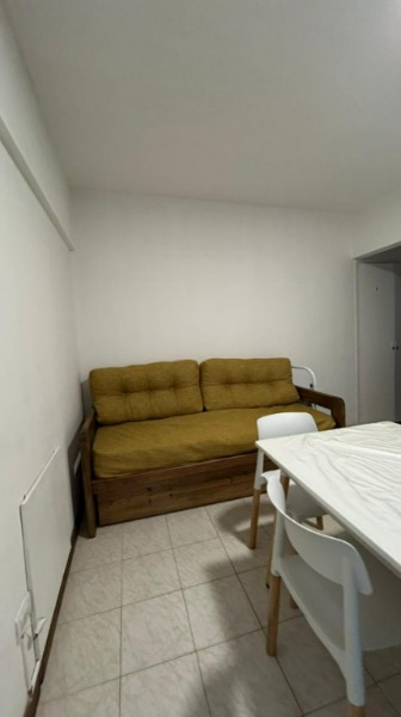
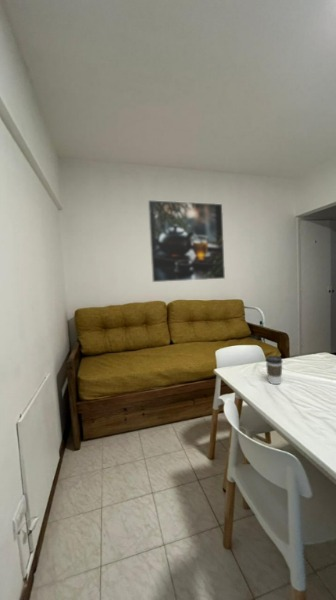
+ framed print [147,199,226,283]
+ coffee cup [265,355,284,385]
